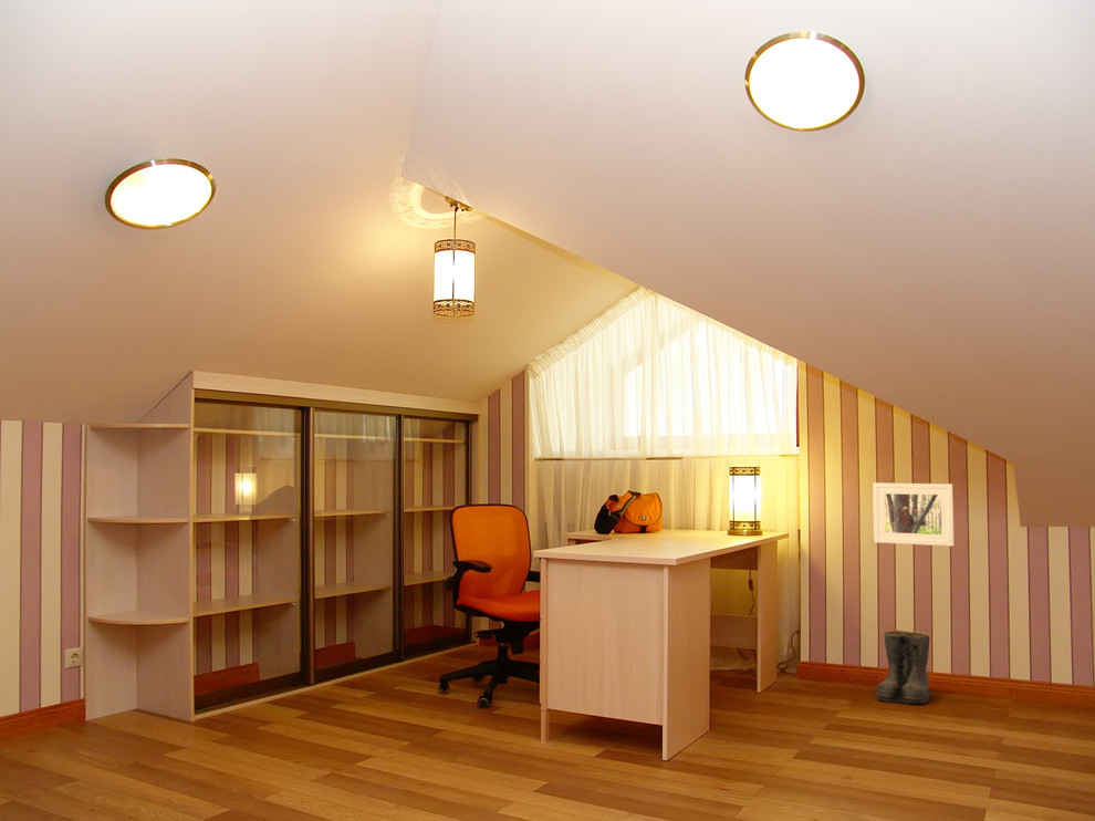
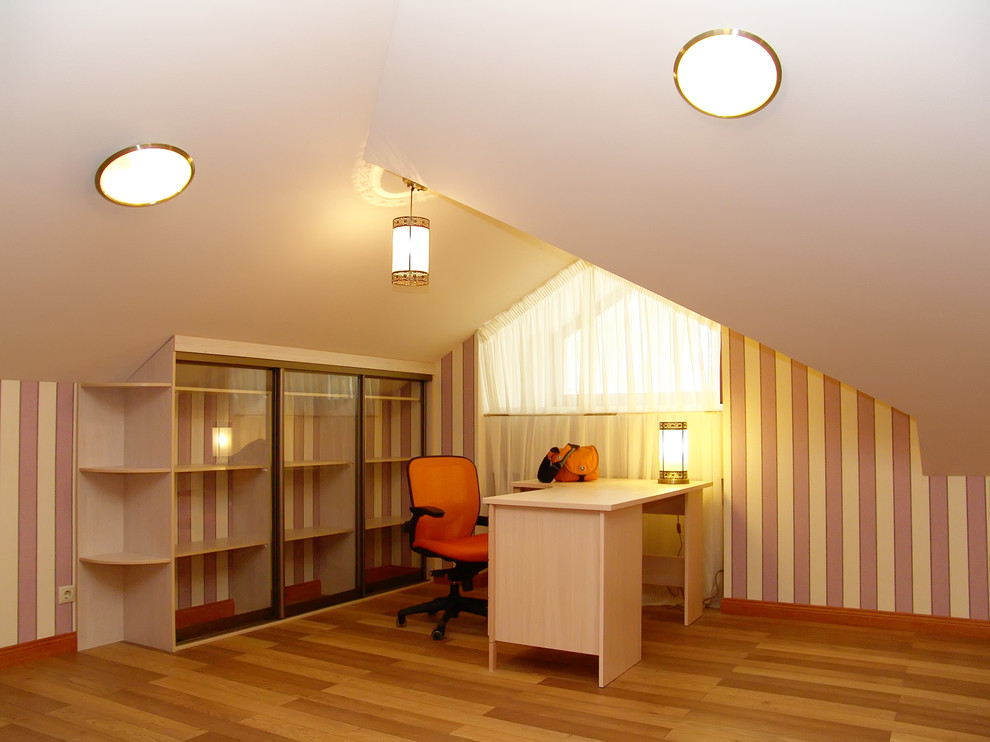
- boots [876,630,932,705]
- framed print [872,481,956,548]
